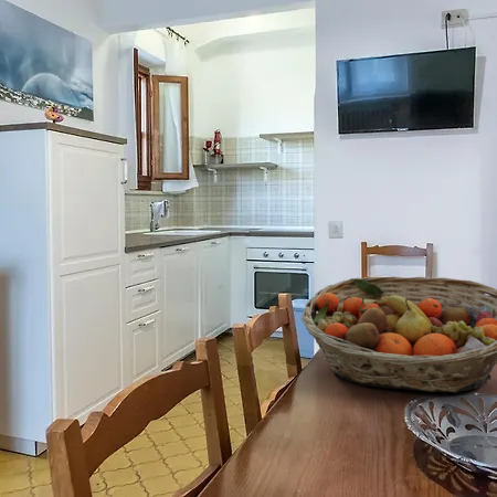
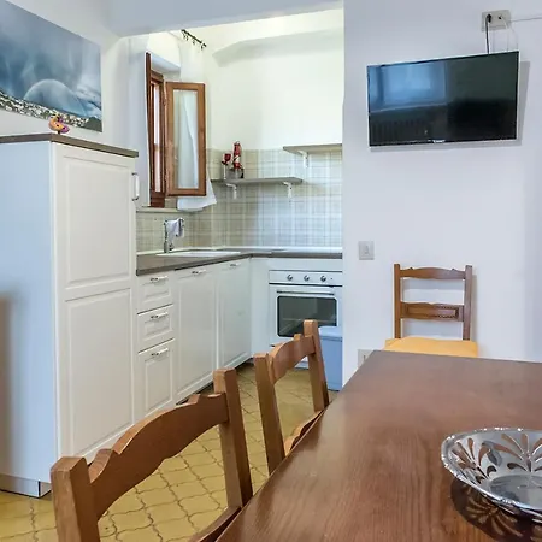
- fruit basket [300,276,497,393]
